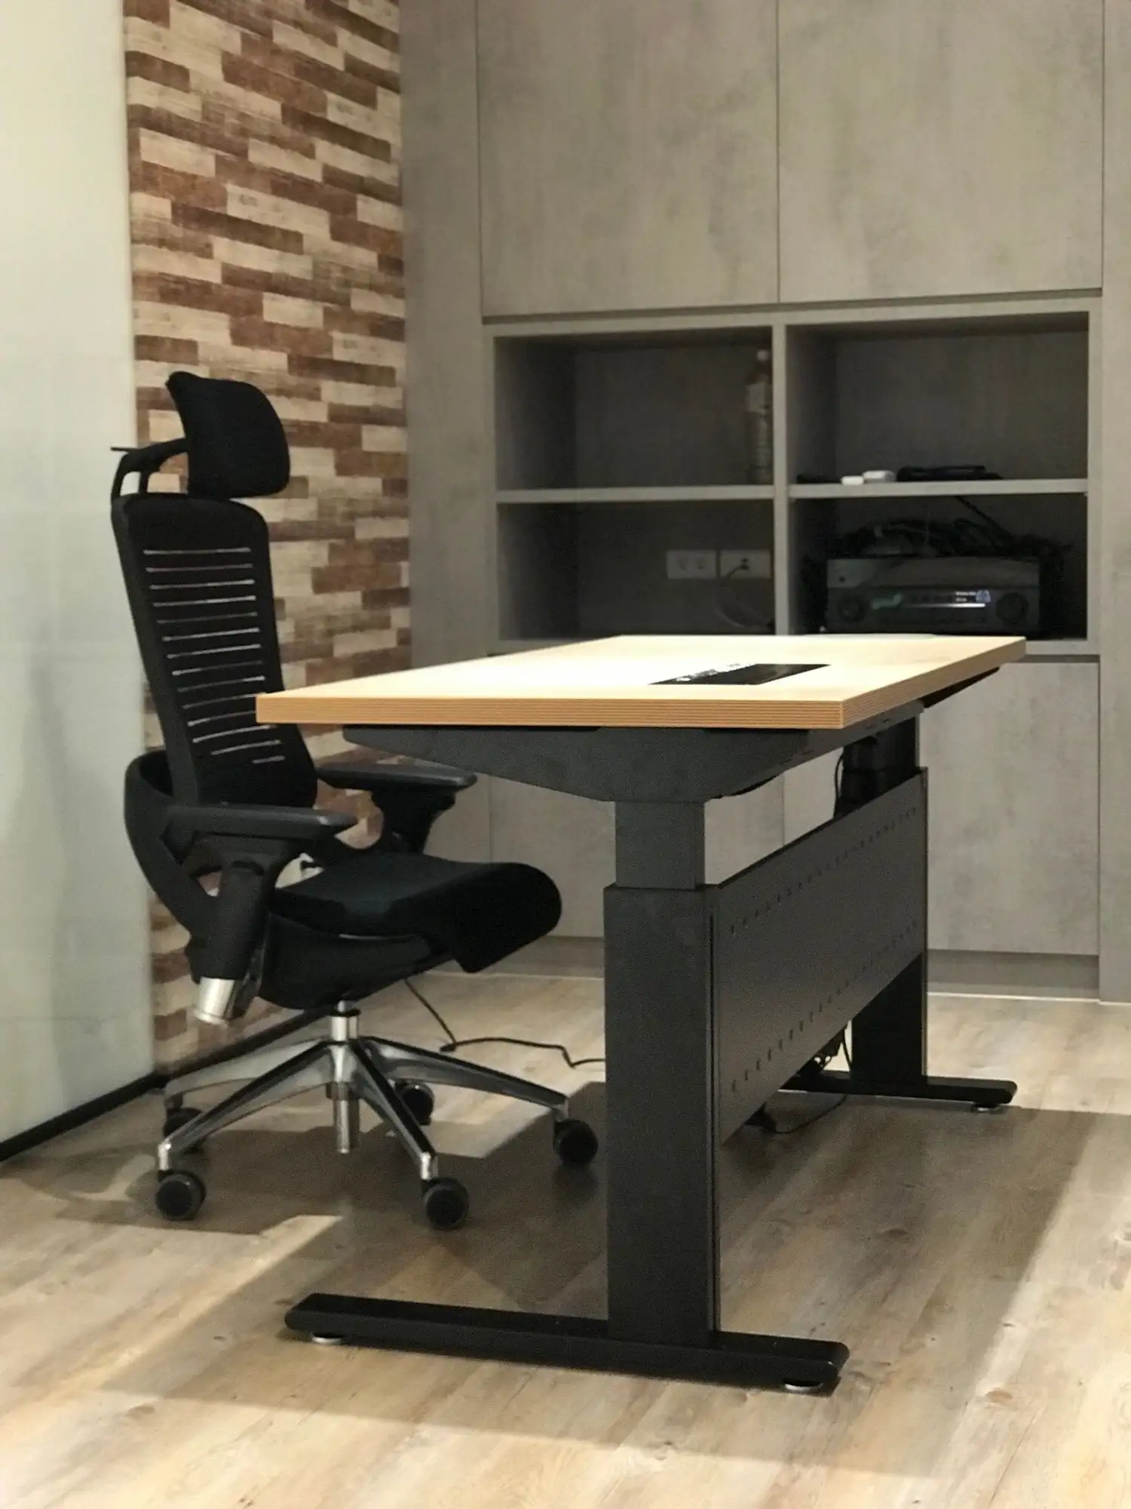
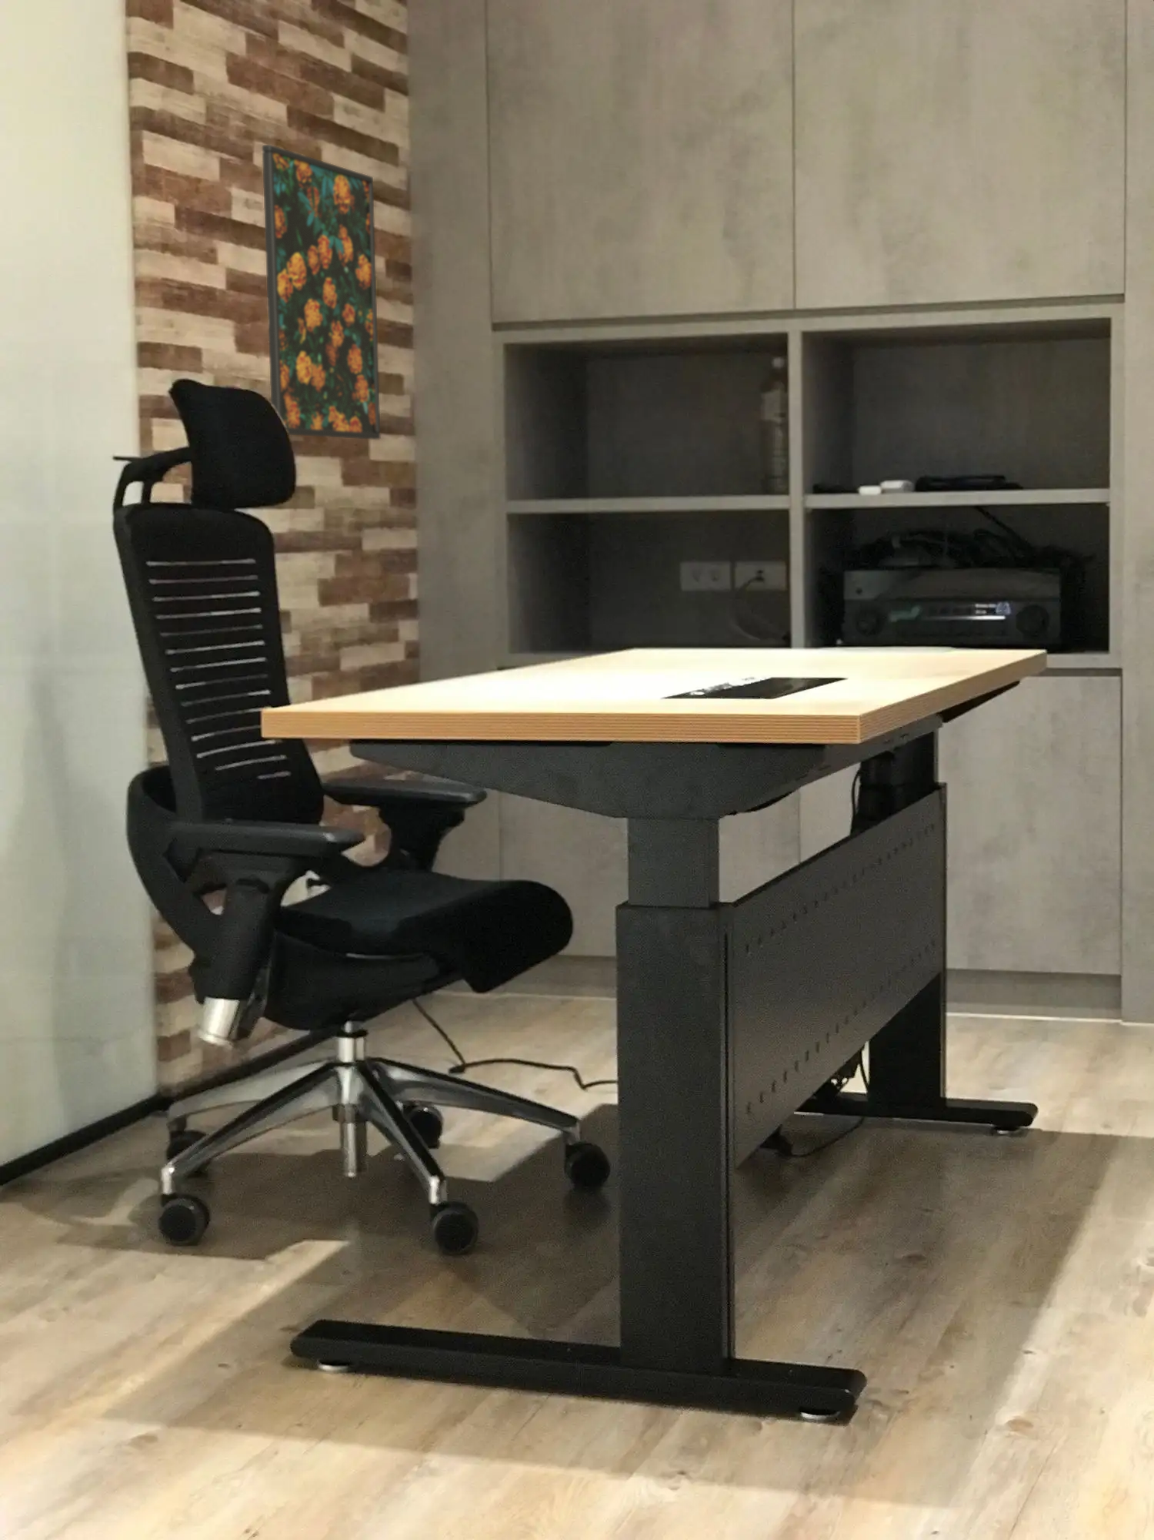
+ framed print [262,144,381,440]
